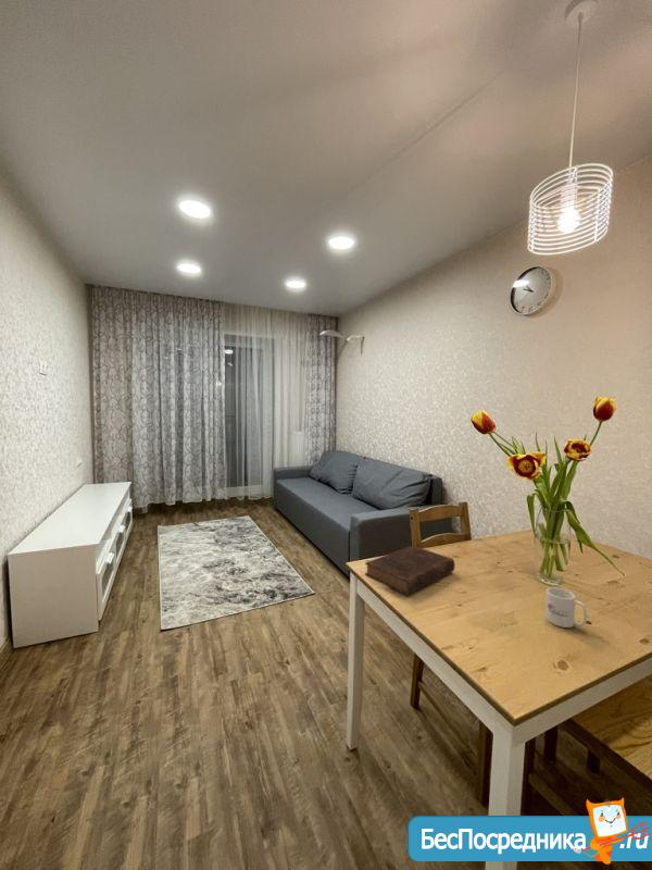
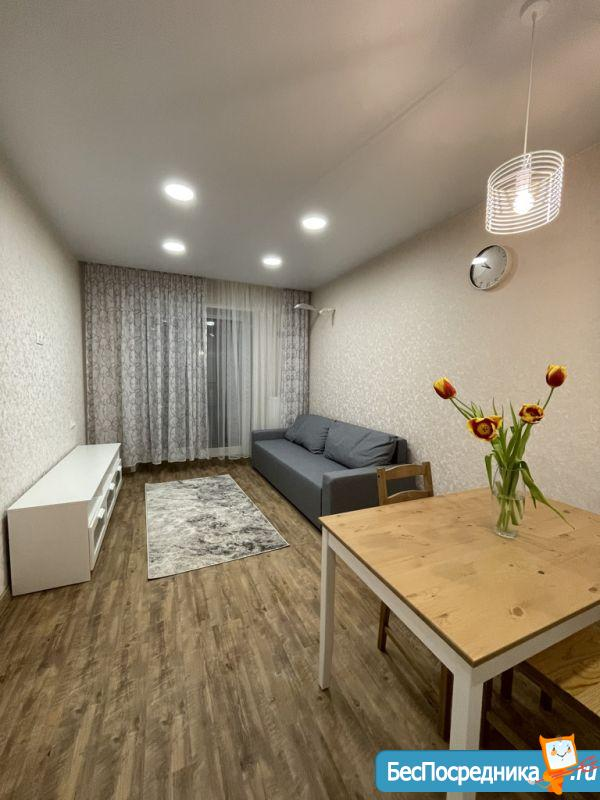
- book [364,545,455,596]
- mug [544,586,588,629]
